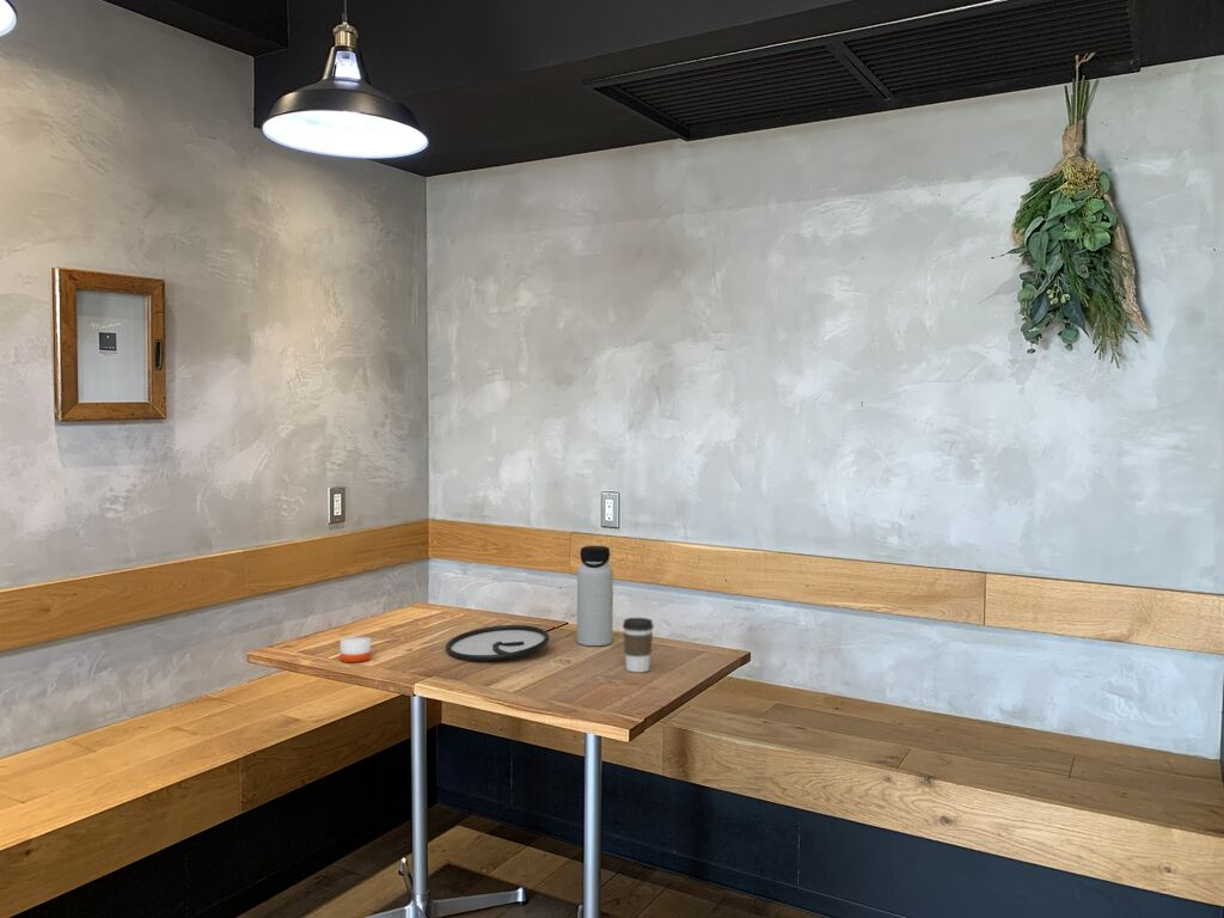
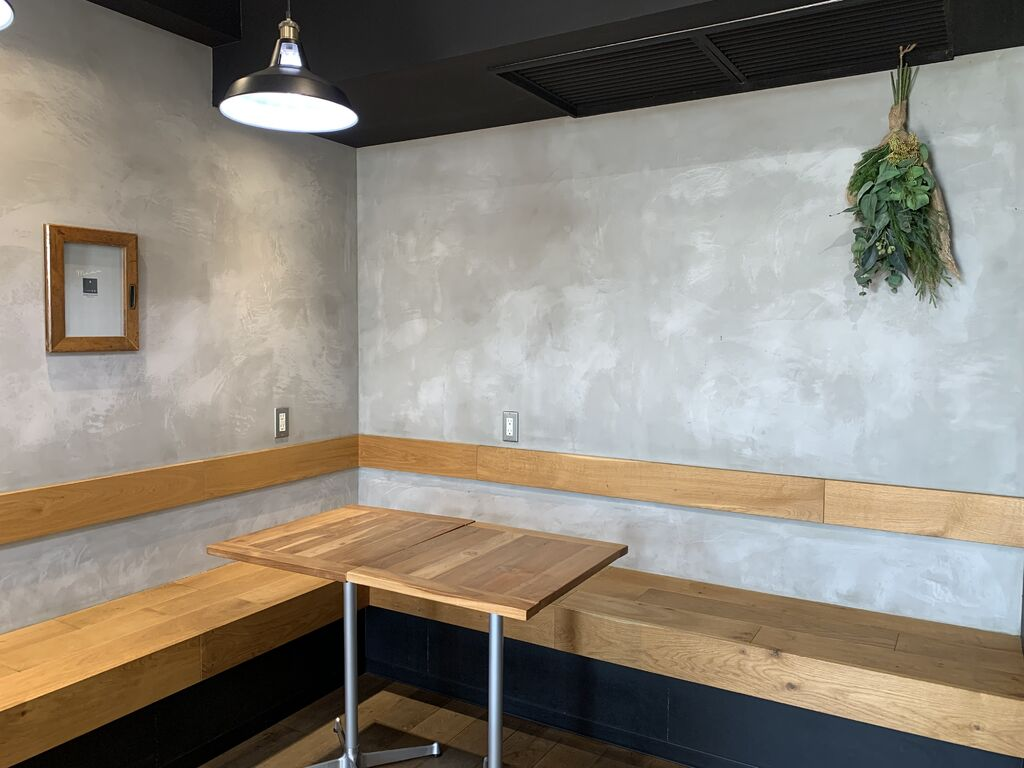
- candle [339,628,372,663]
- plate [445,624,551,662]
- water bottle [576,545,614,647]
- coffee cup [622,617,655,673]
